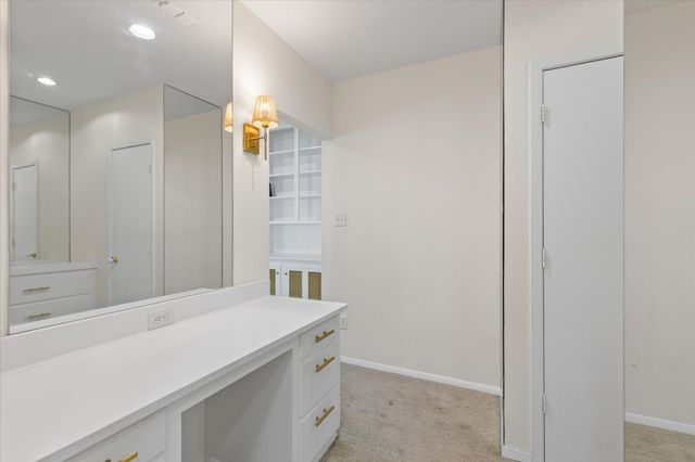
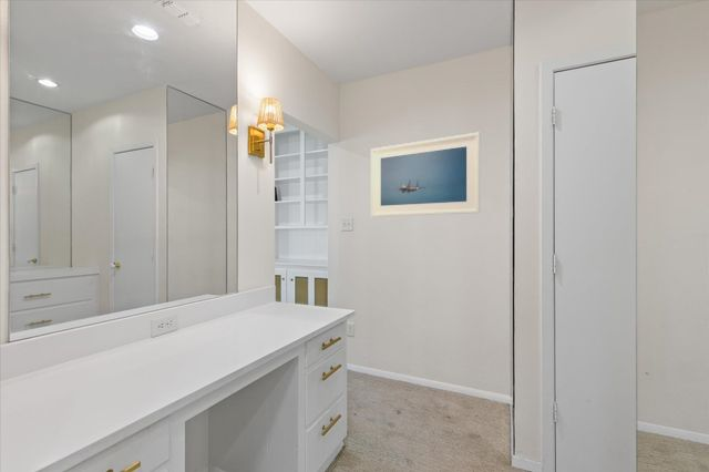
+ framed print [370,132,481,218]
